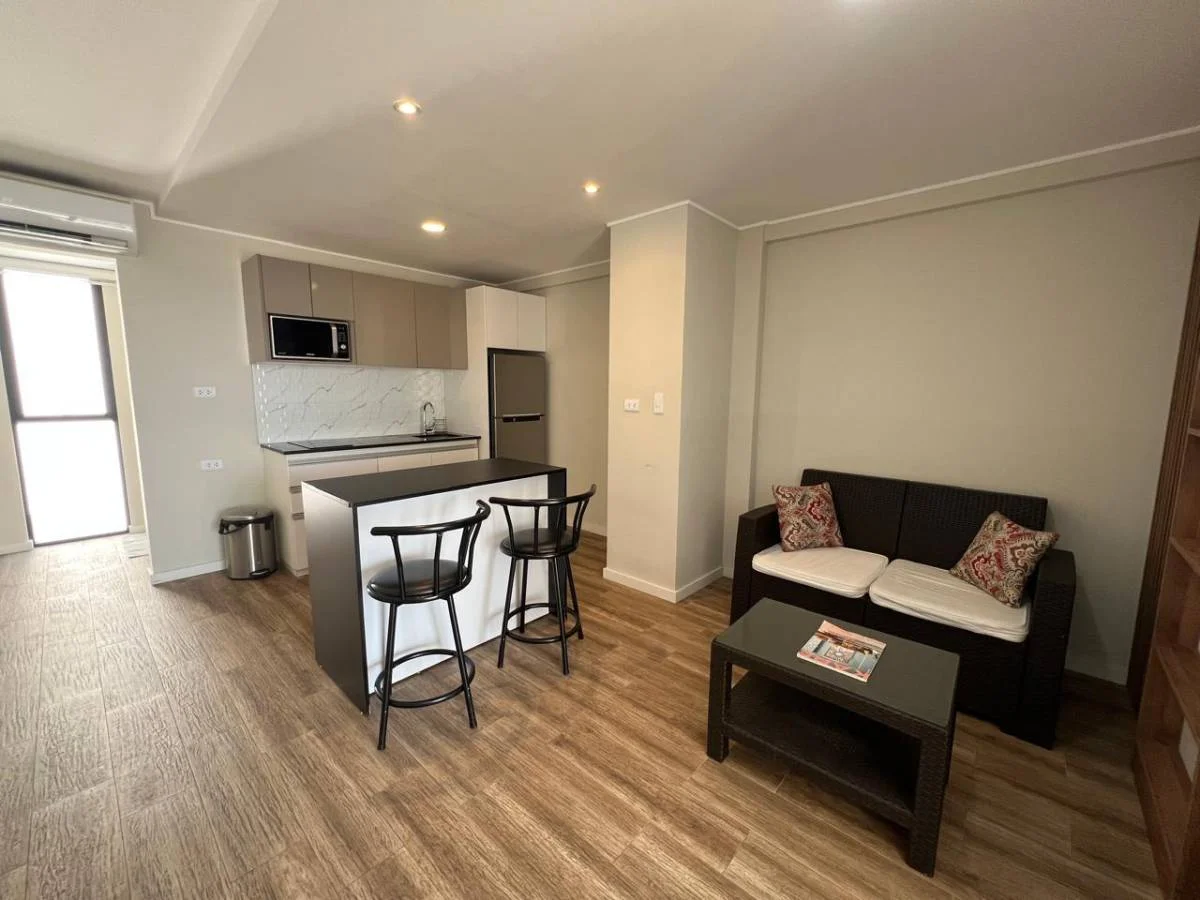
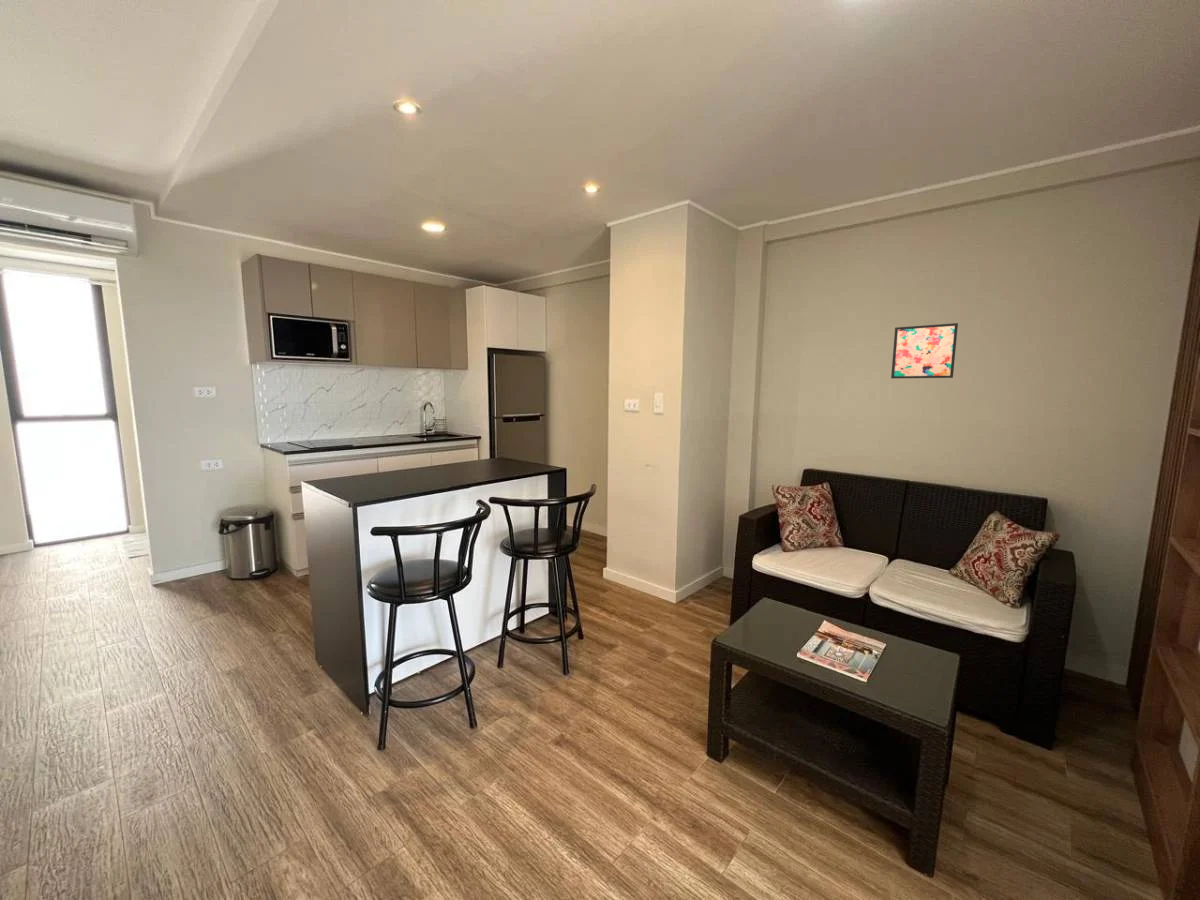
+ wall art [890,322,959,379]
